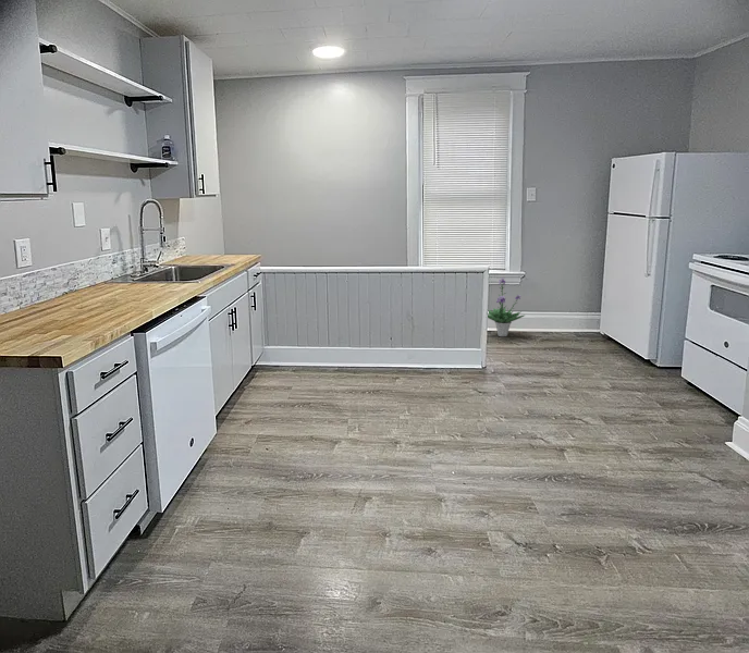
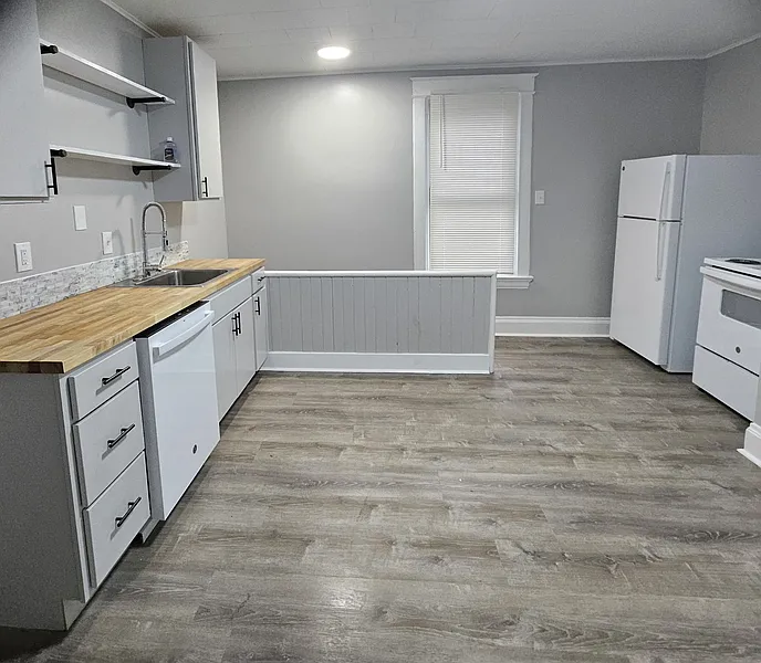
- potted plant [487,276,525,337]
